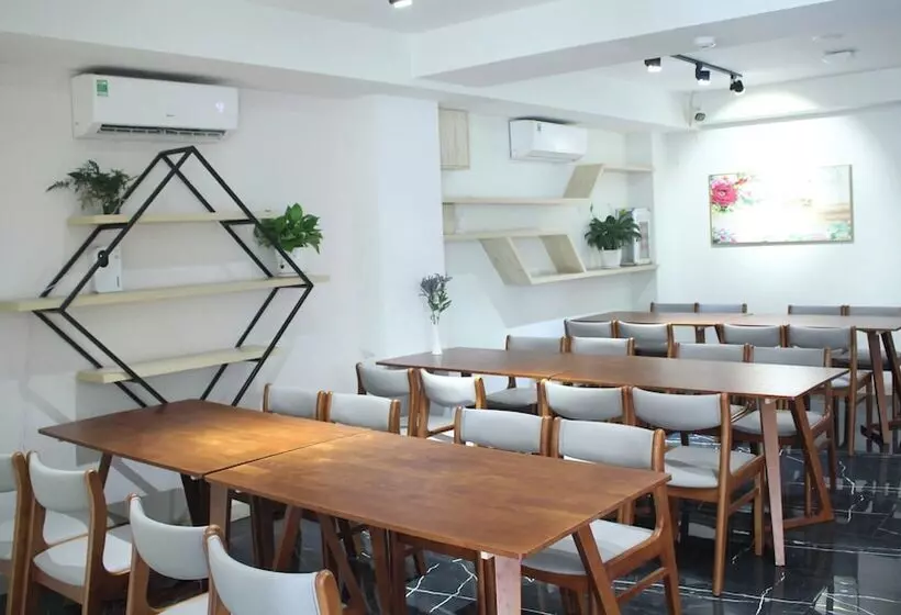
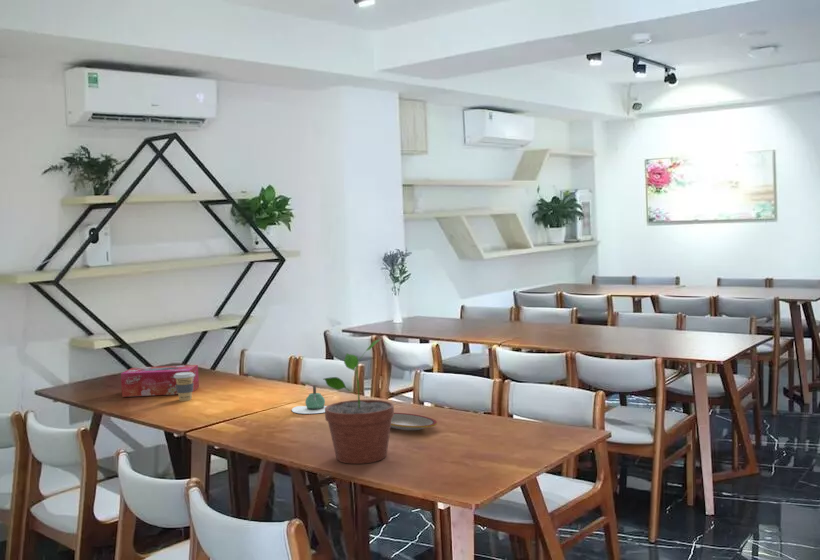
+ teapot [291,384,328,415]
+ plate [390,412,438,431]
+ potted plant [323,338,395,465]
+ coffee cup [174,372,194,402]
+ tissue box [120,364,200,398]
